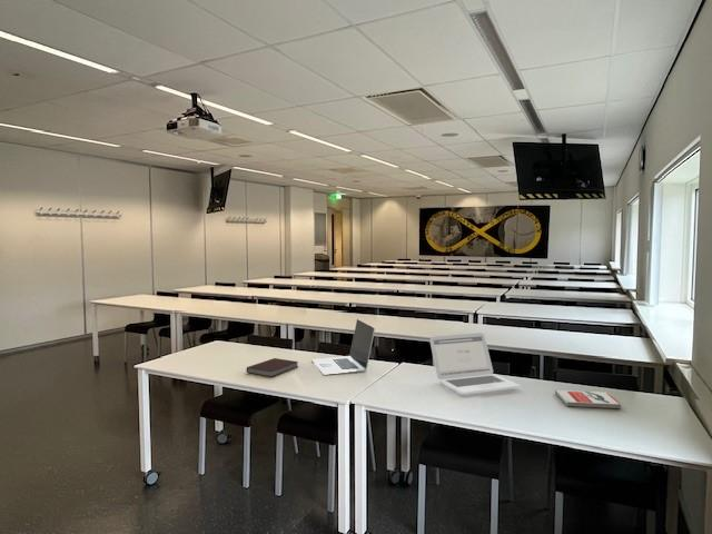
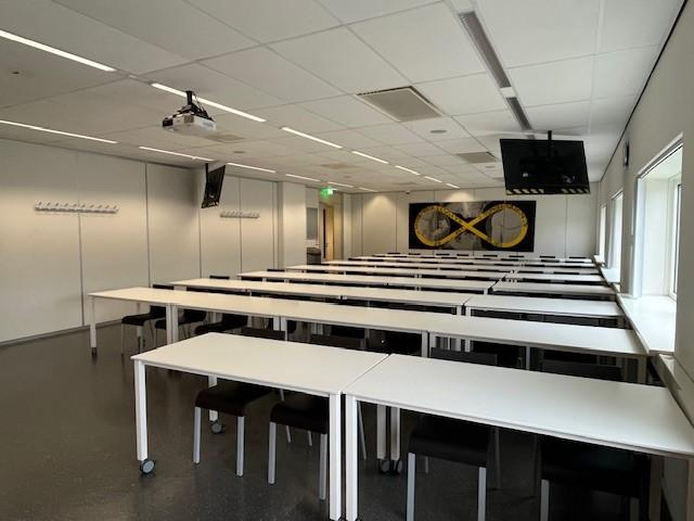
- laptop [312,318,376,376]
- laptop [429,332,522,396]
- notebook [246,357,299,378]
- book [554,389,622,409]
